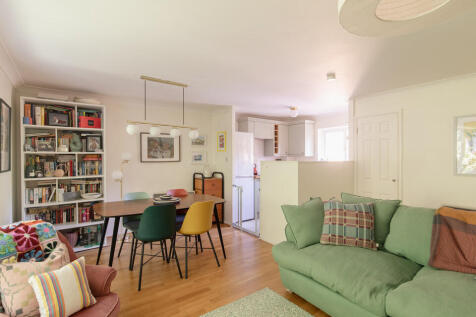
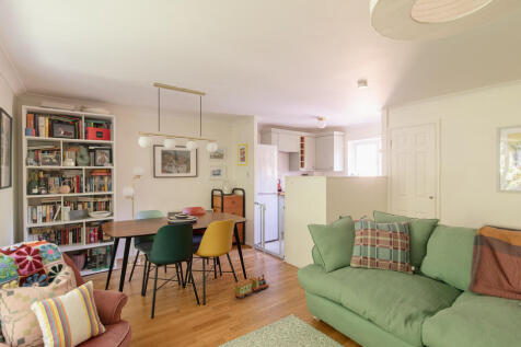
+ toy train [233,274,270,300]
